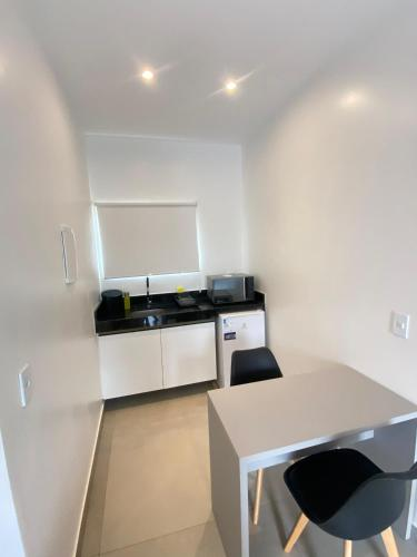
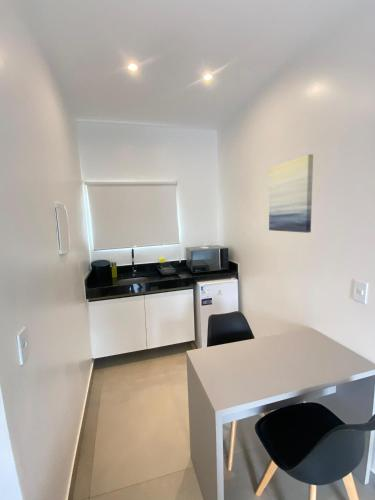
+ wall art [268,153,314,234]
